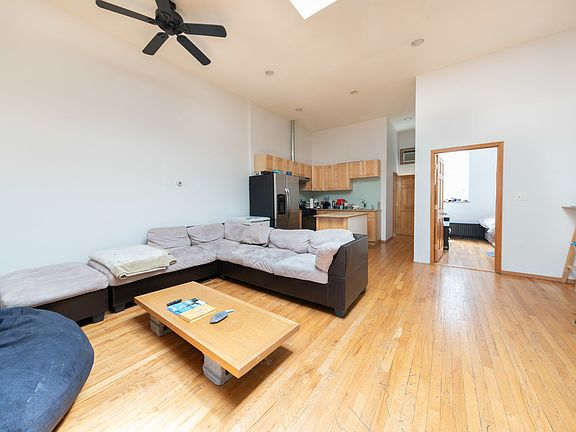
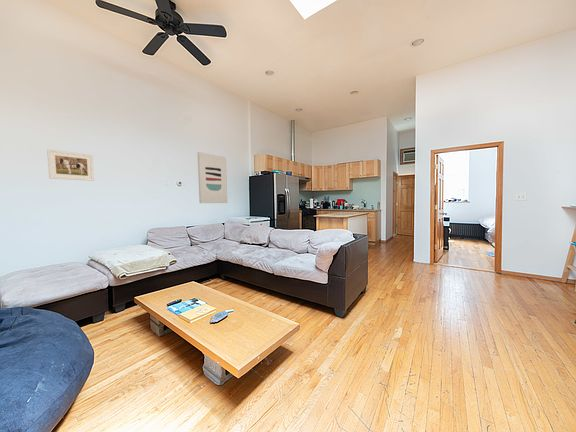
+ wall art [197,151,229,204]
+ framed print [46,148,95,182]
